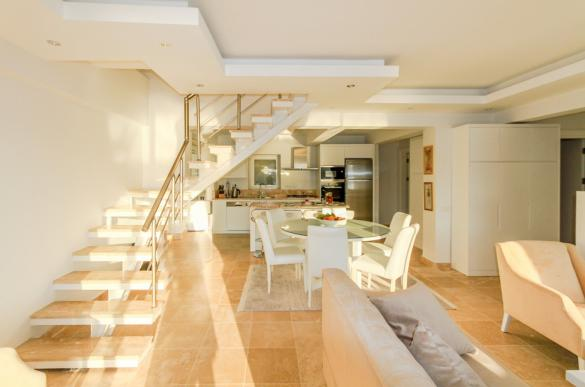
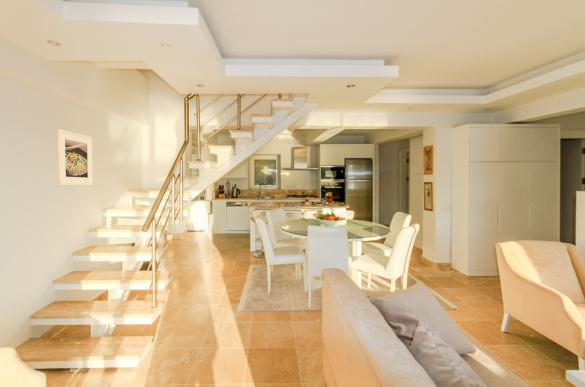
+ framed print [56,128,94,186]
